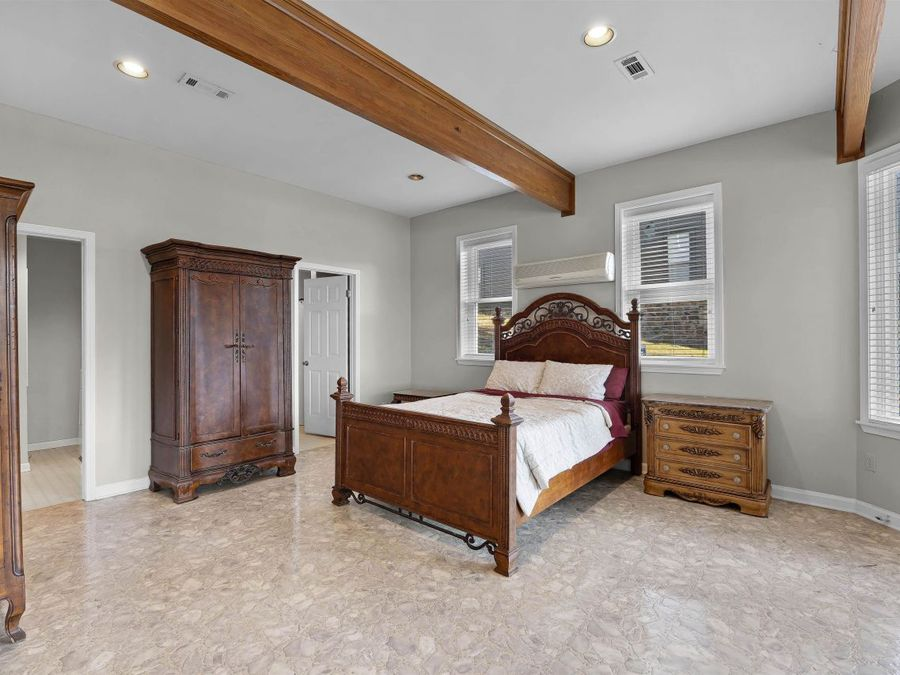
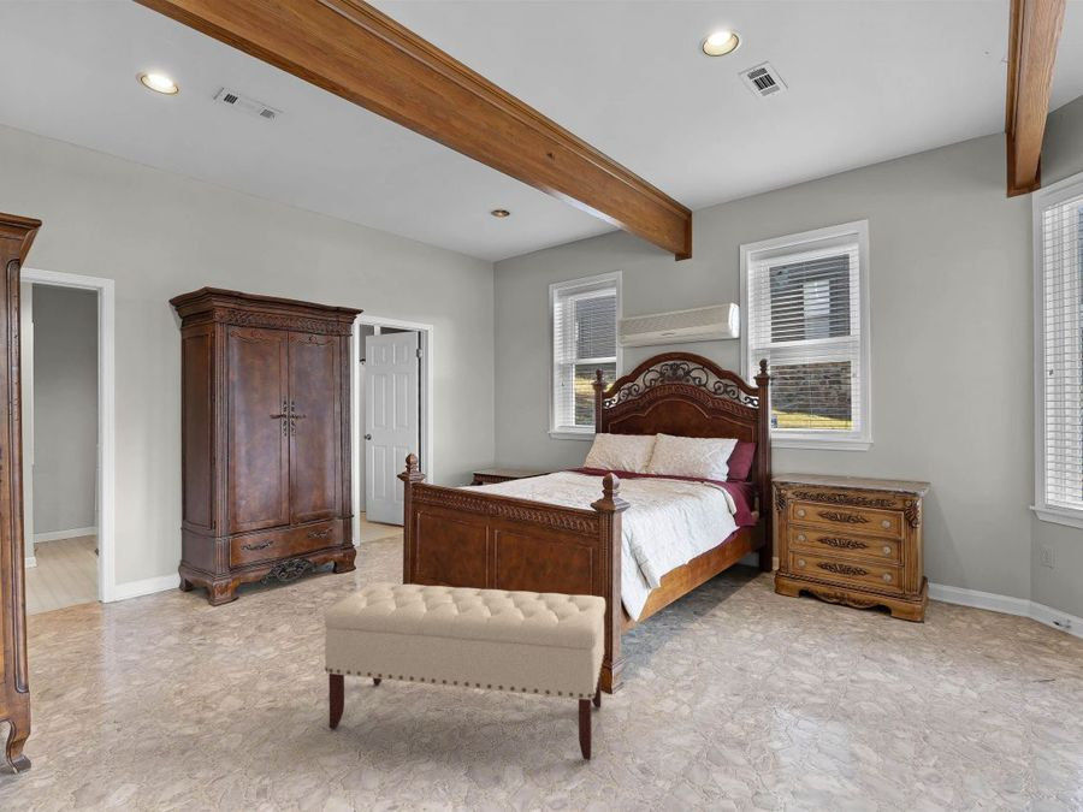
+ bench [322,581,606,761]
